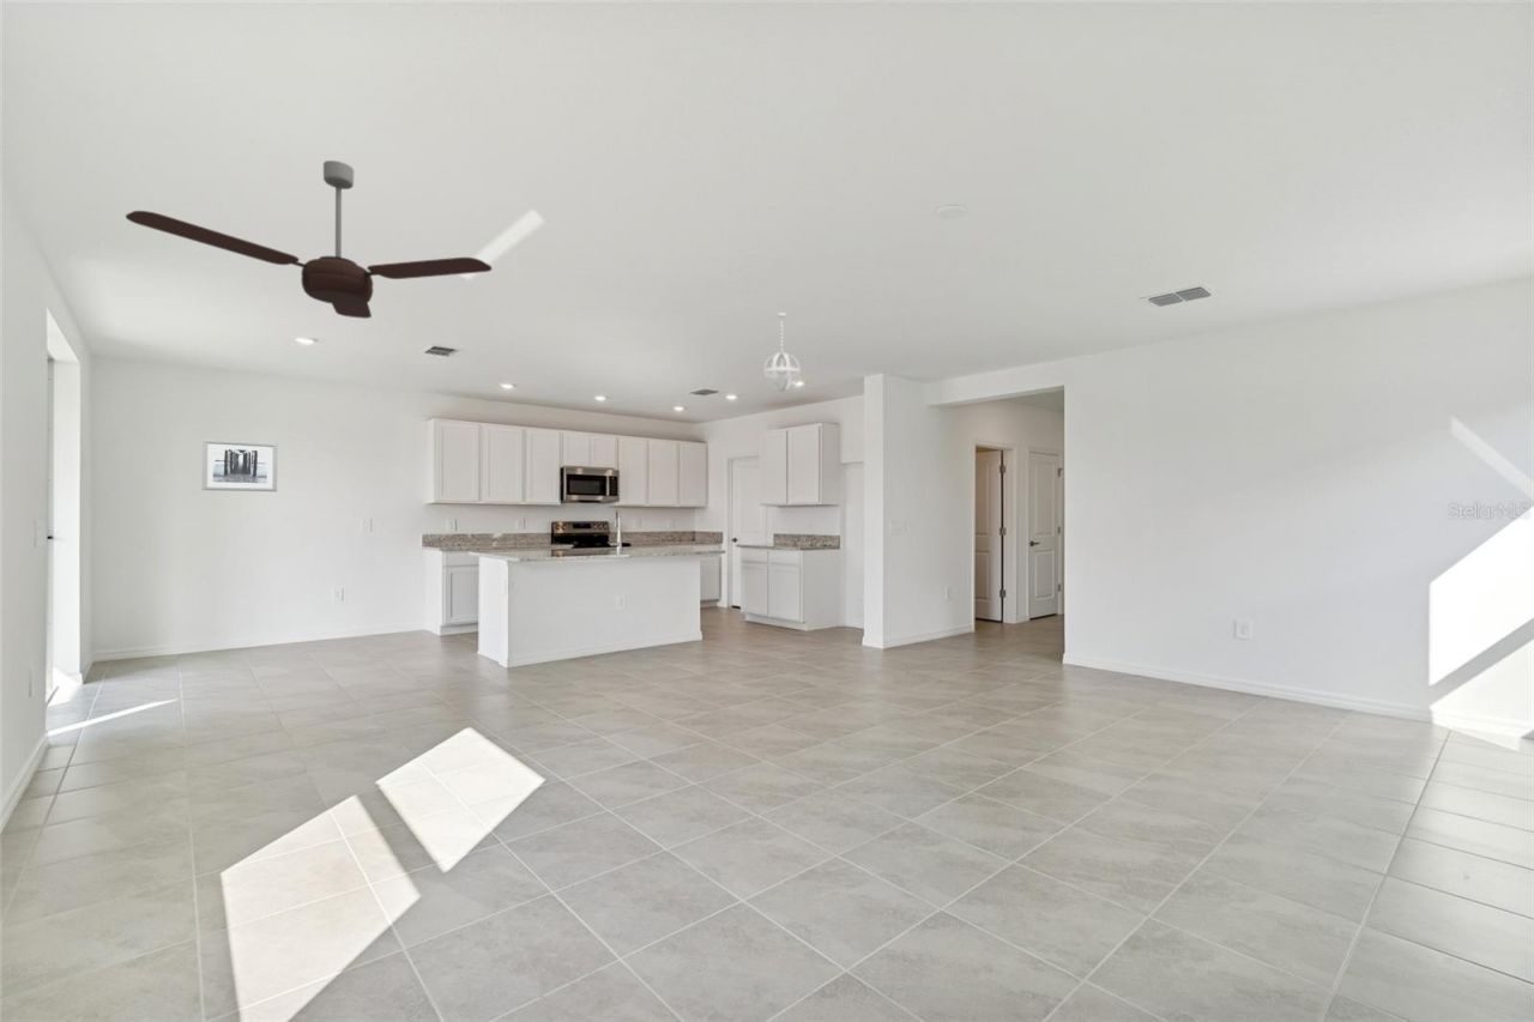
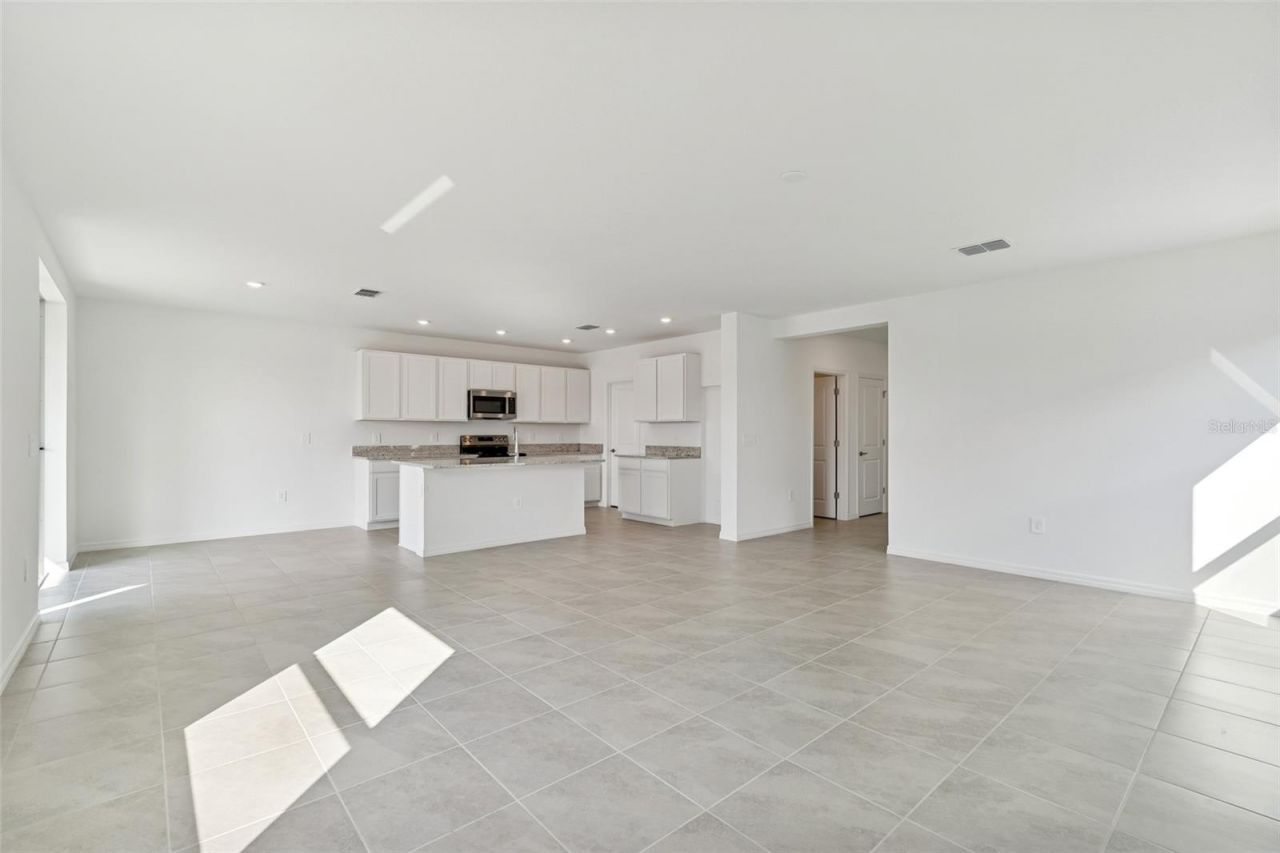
- pendant light [762,312,802,393]
- ceiling fan [125,159,493,320]
- wall art [201,439,278,492]
